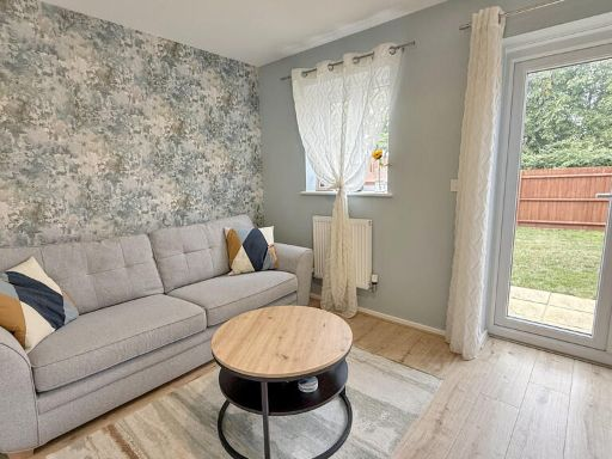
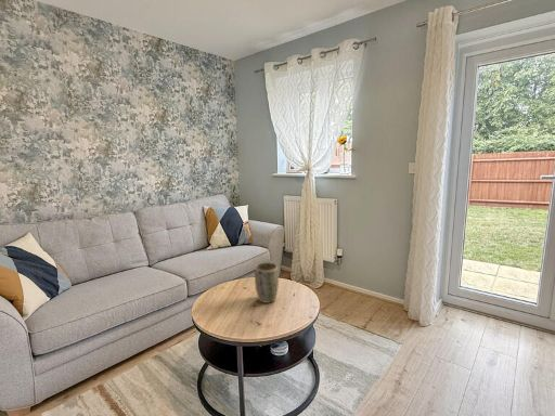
+ plant pot [254,261,280,304]
